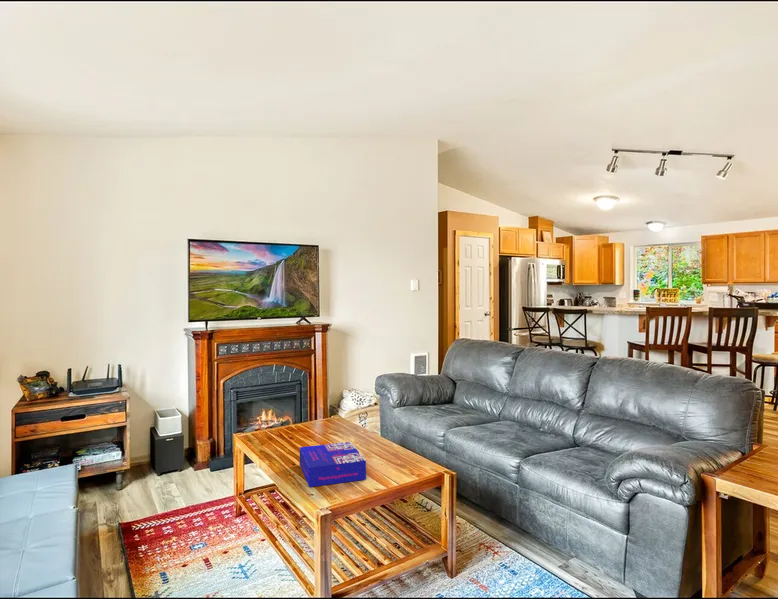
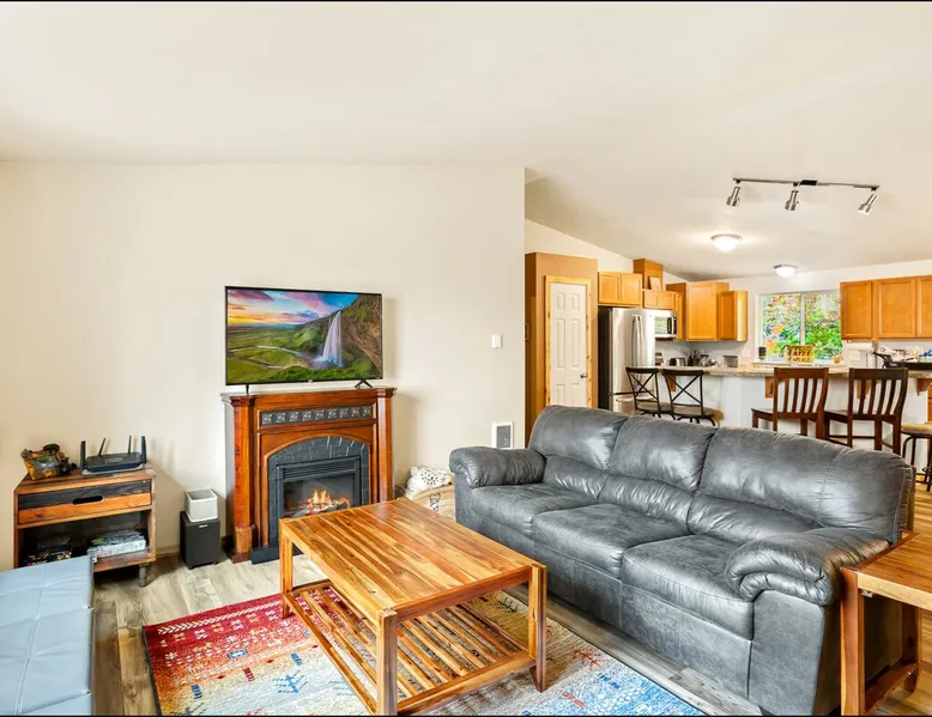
- board game [299,441,367,488]
